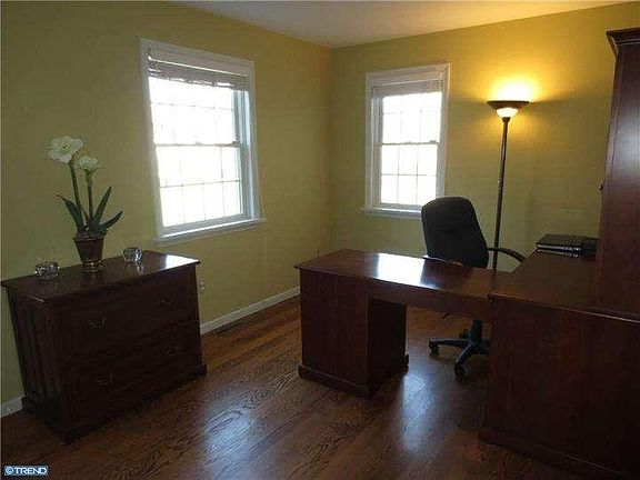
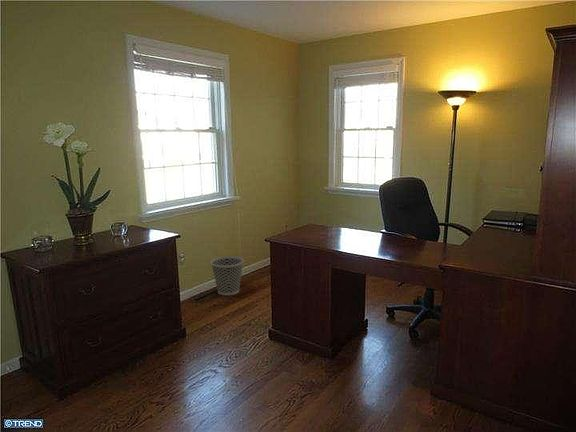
+ wastebasket [210,255,245,296]
